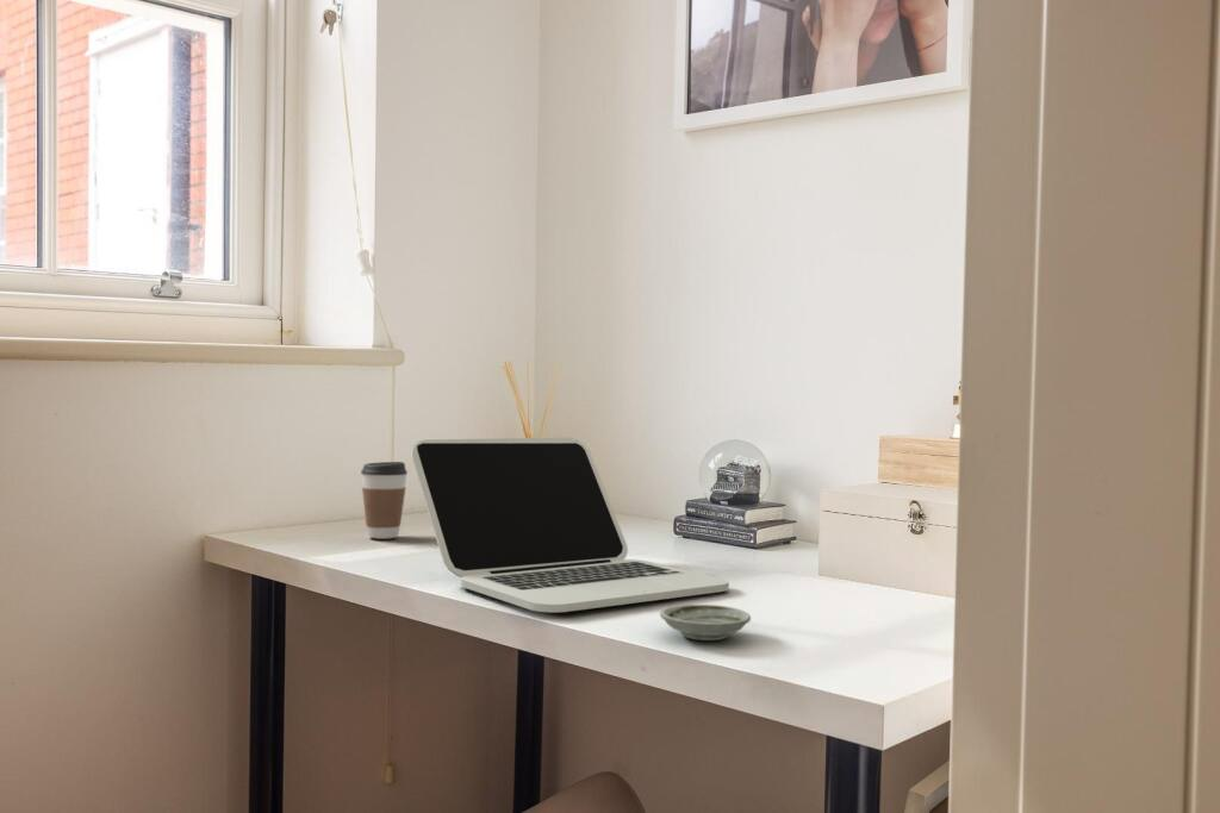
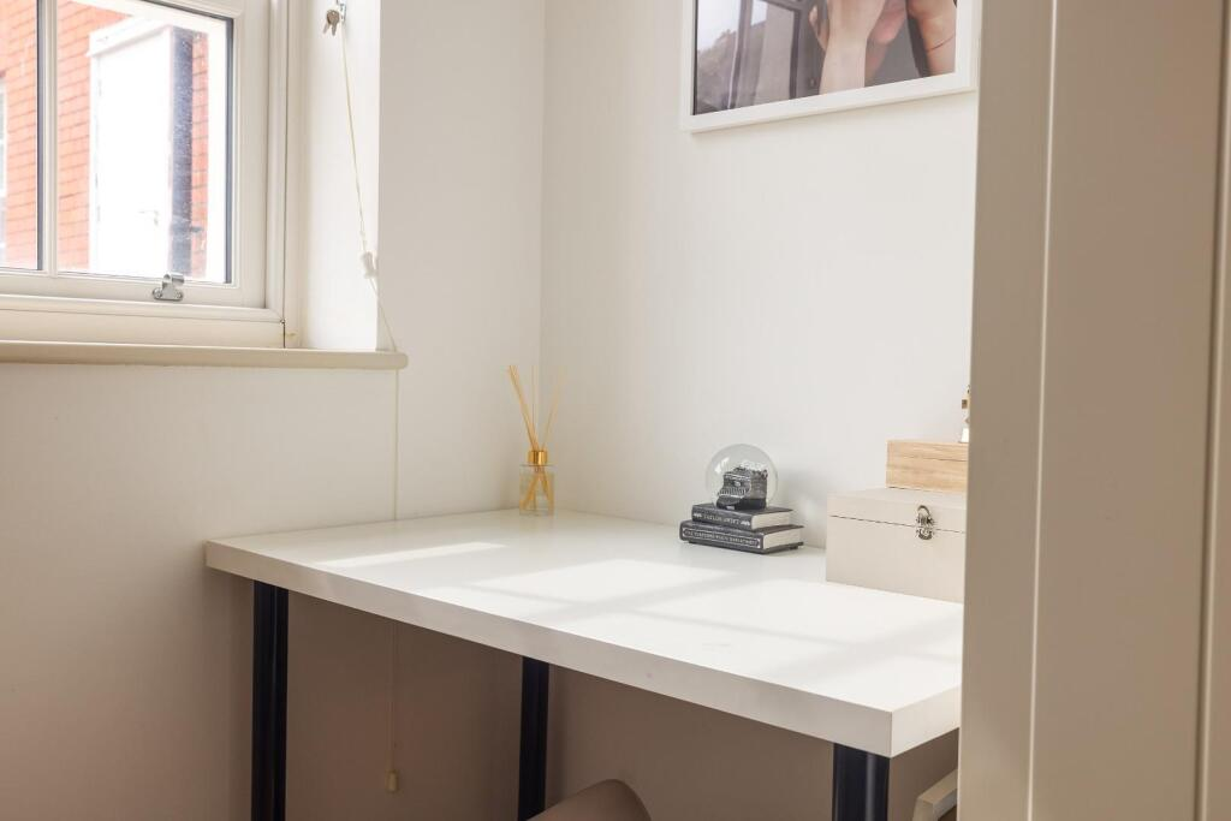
- laptop [410,437,730,613]
- coffee cup [360,461,409,540]
- saucer [659,604,752,642]
